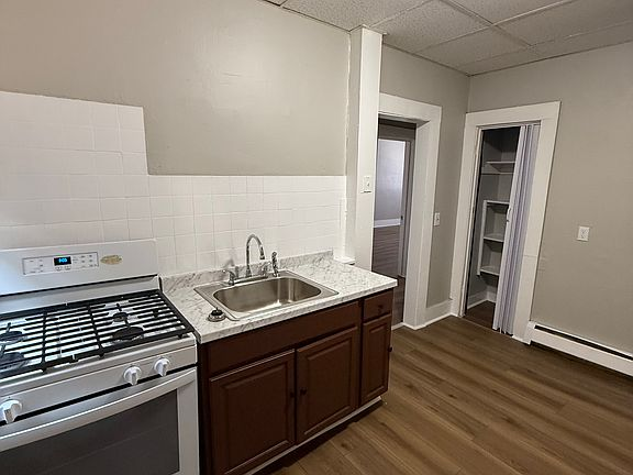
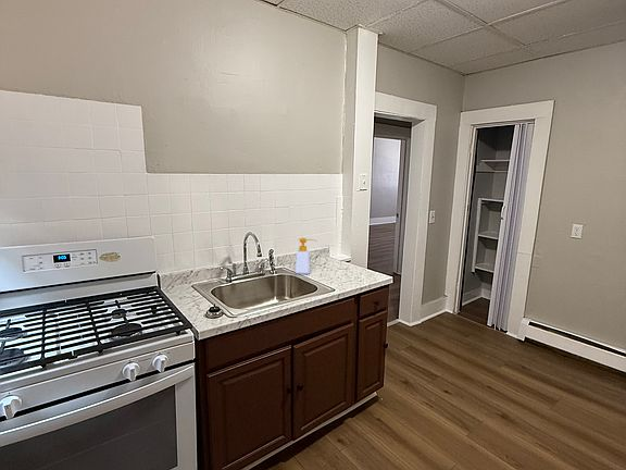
+ soap bottle [293,237,318,275]
